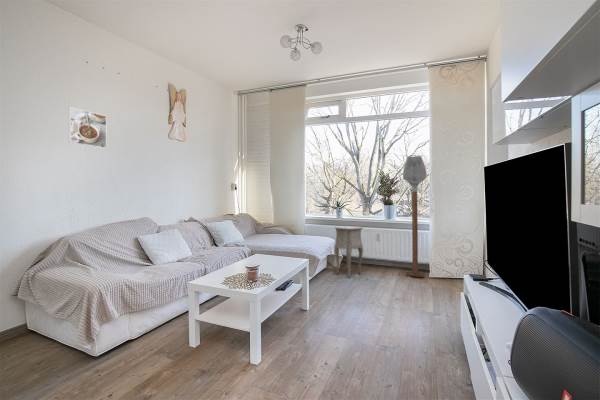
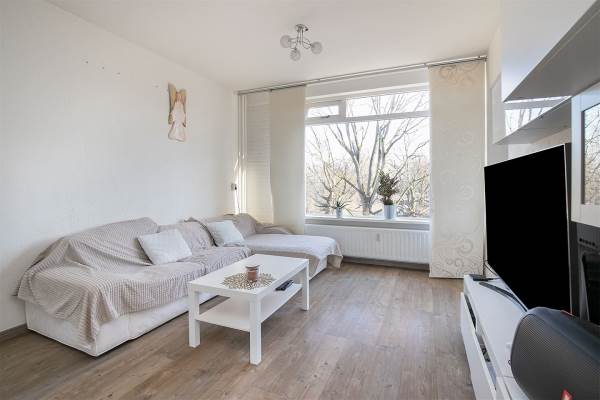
- side table [333,225,364,279]
- shovel [402,155,427,278]
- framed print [67,106,108,149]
